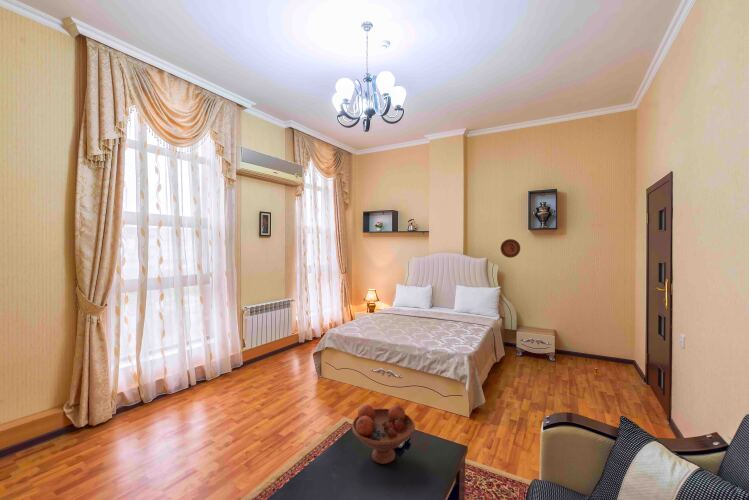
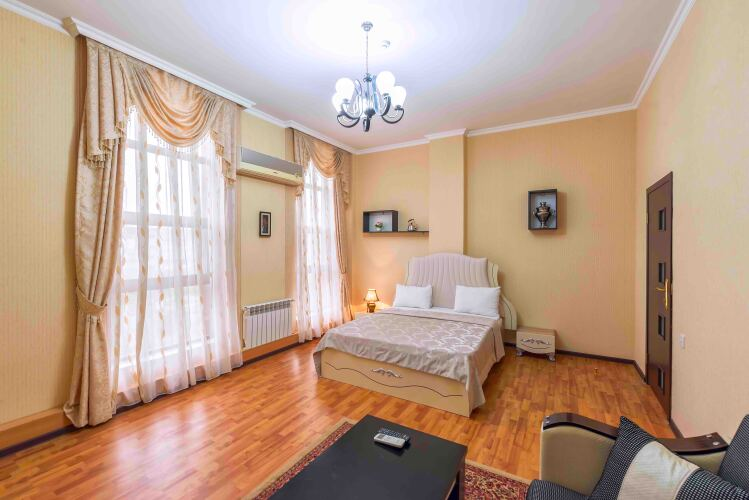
- decorative plate [500,238,521,259]
- fruit bowl [351,403,416,465]
